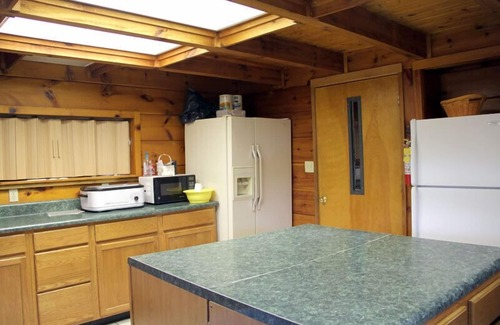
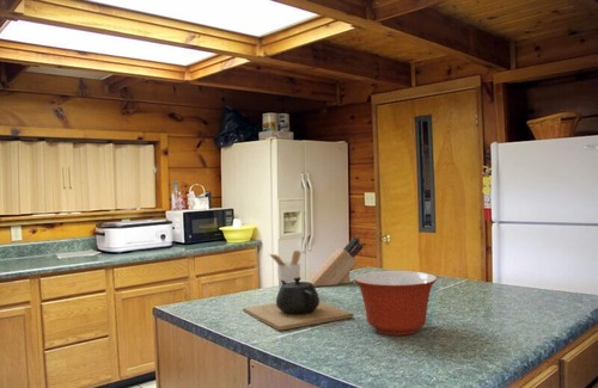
+ teapot [242,277,354,332]
+ mixing bowl [353,270,439,337]
+ knife block [306,236,365,288]
+ utensil holder [267,250,301,289]
